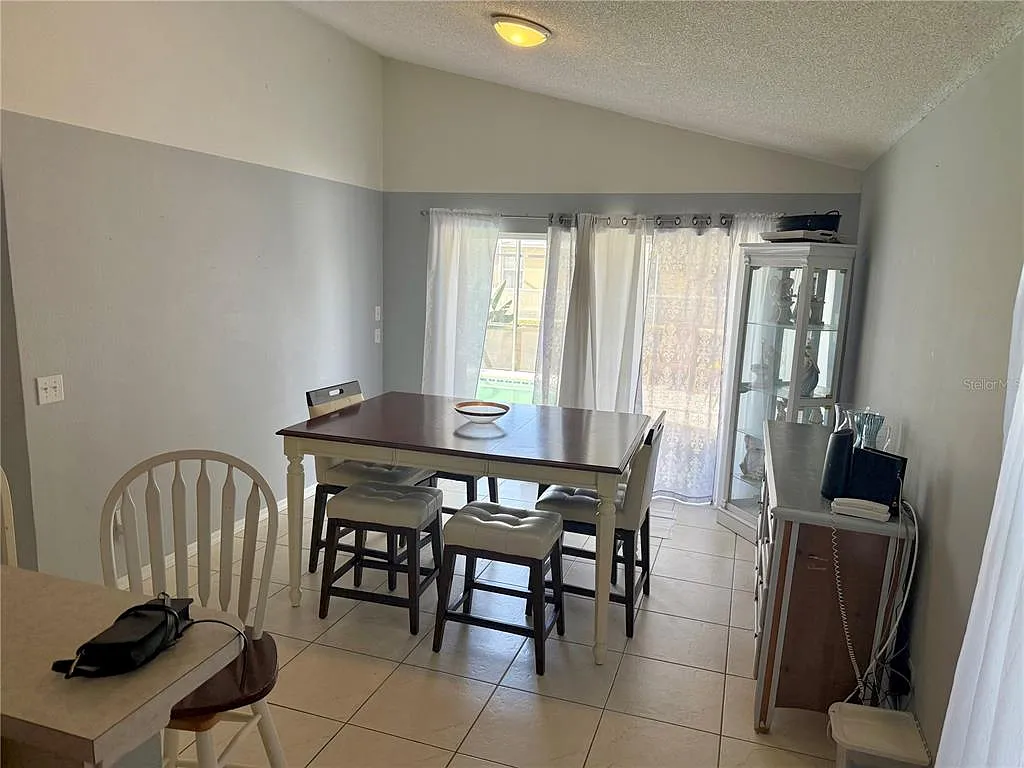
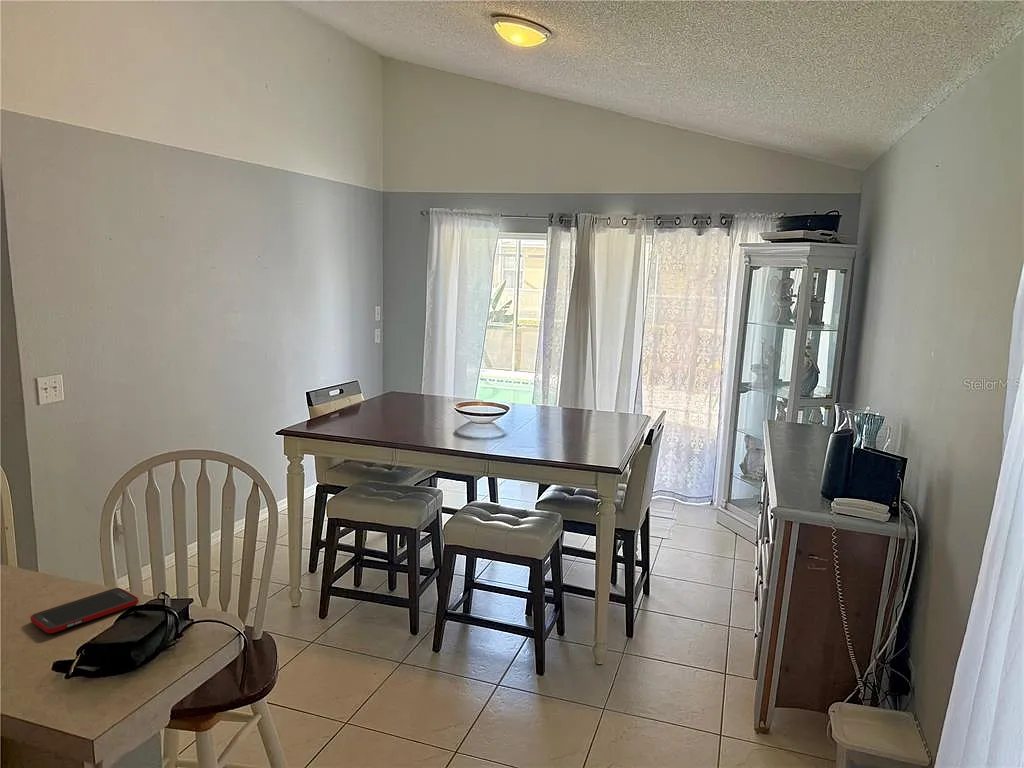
+ cell phone [30,587,140,634]
